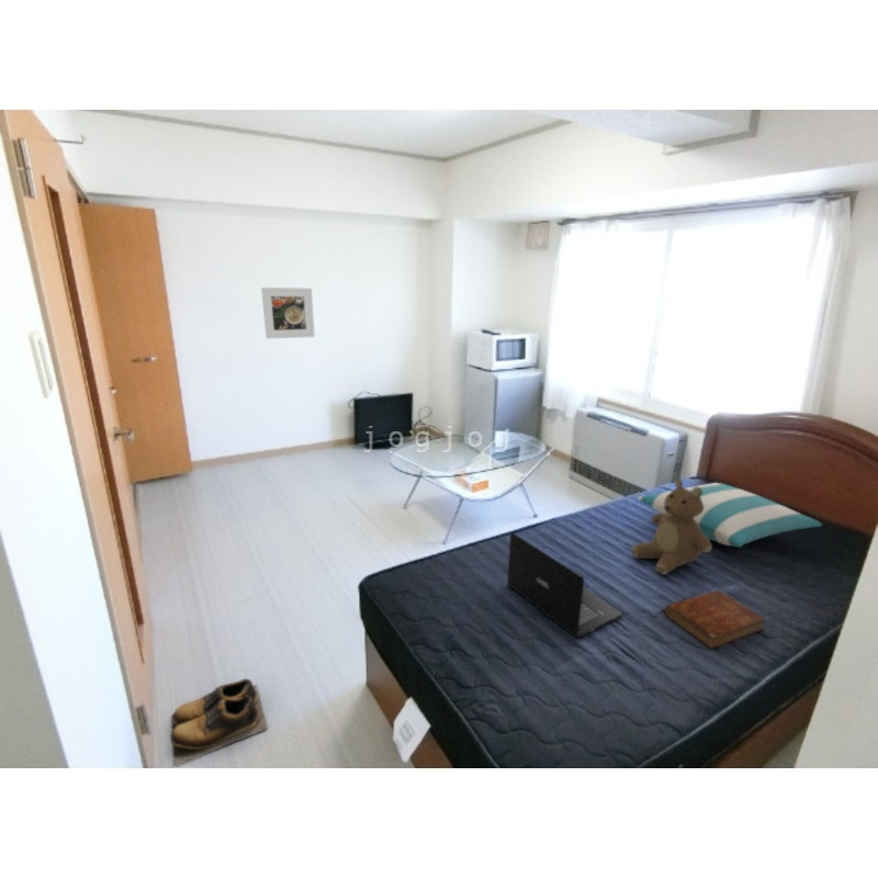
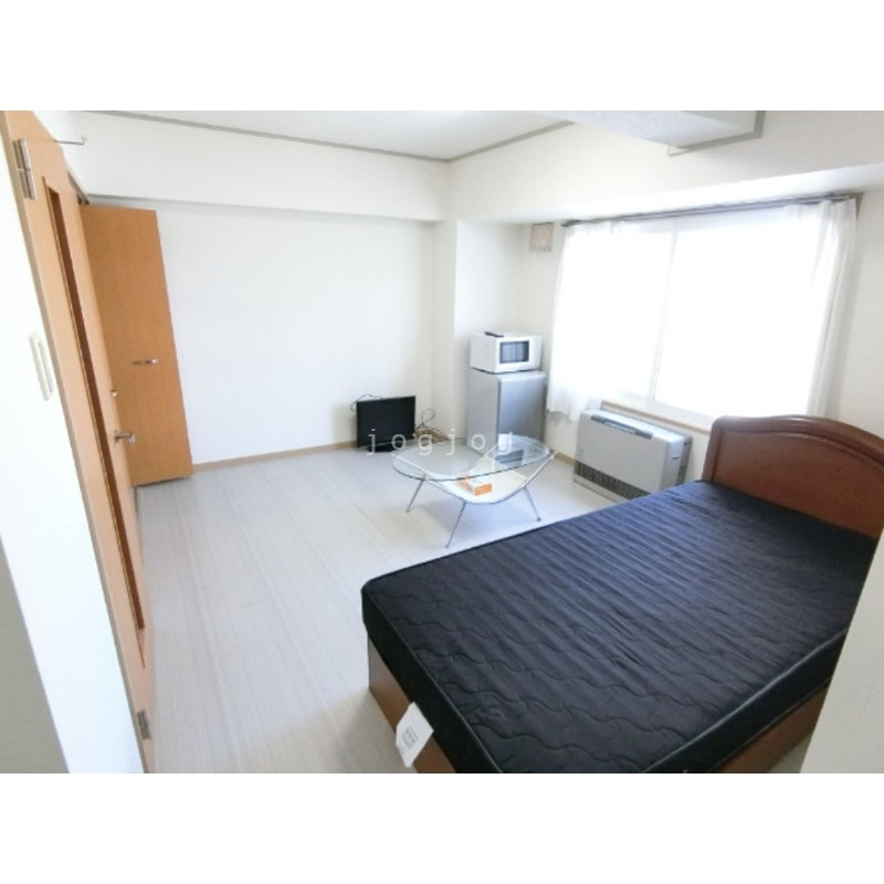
- bible [663,589,767,650]
- pillow [638,482,823,549]
- shoes [169,677,269,767]
- laptop [506,531,623,639]
- teddy bear [630,477,712,576]
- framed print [260,286,316,340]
